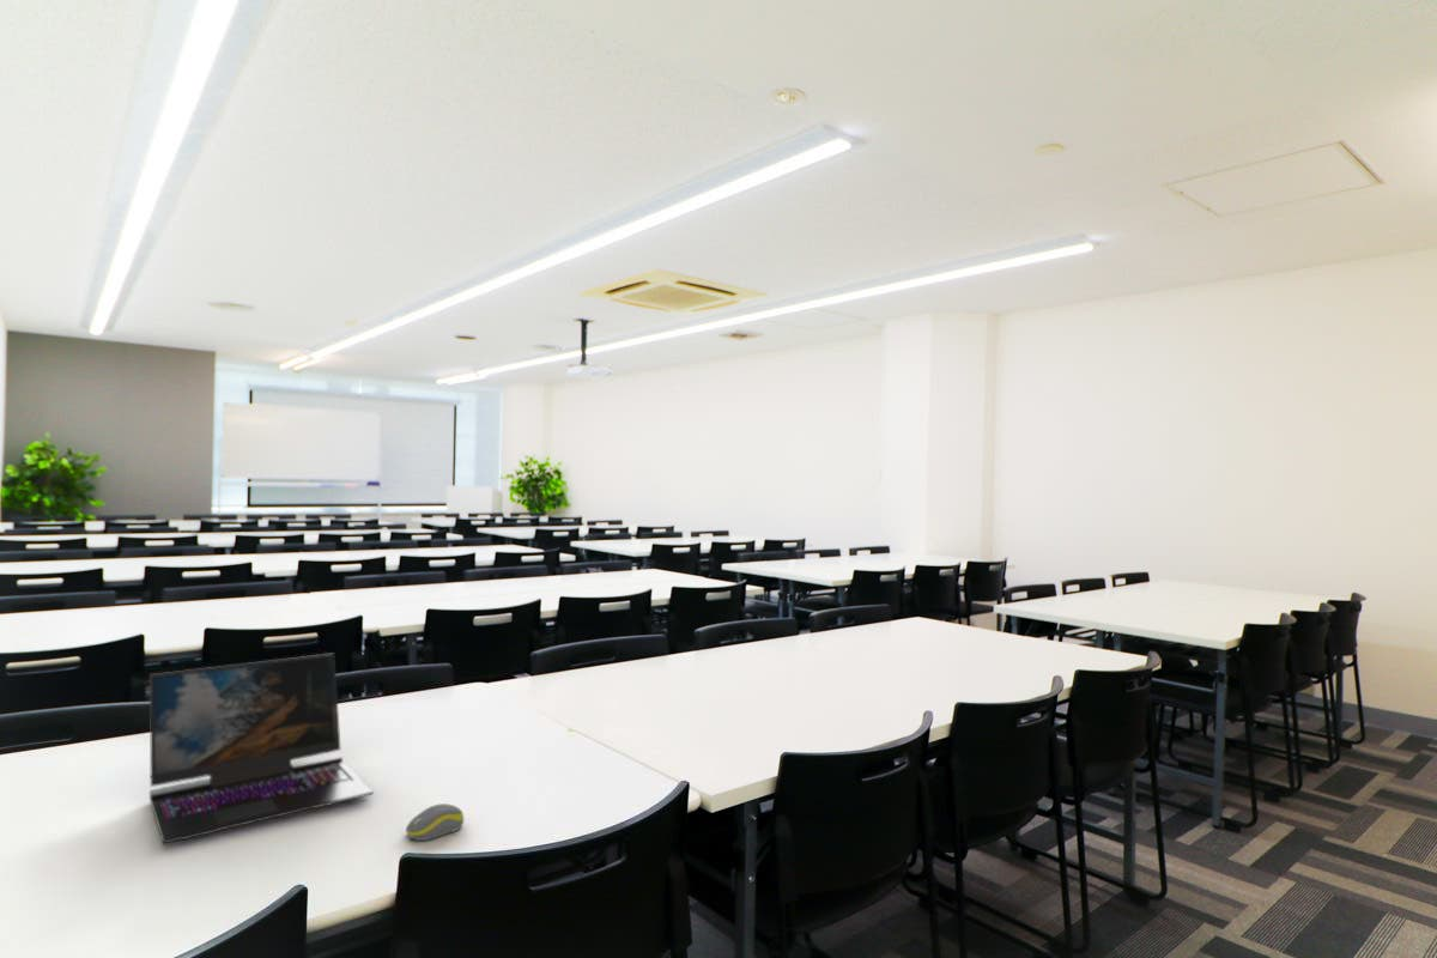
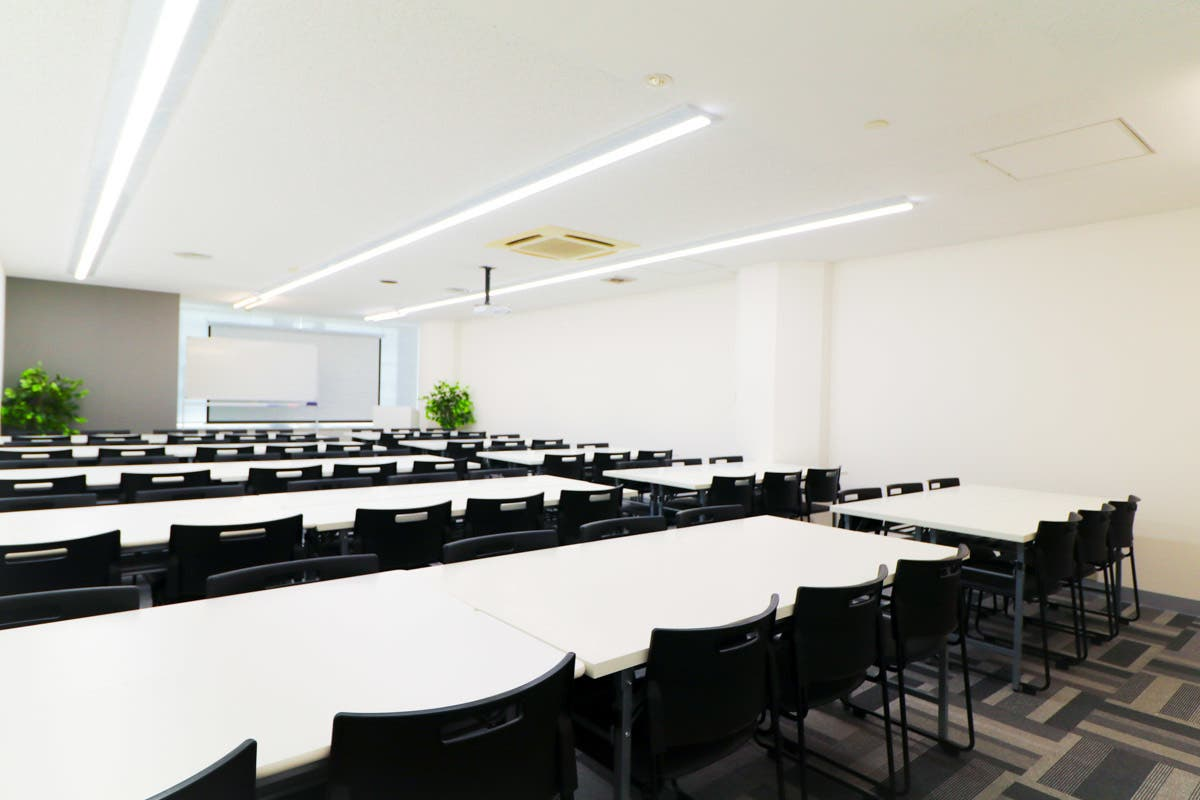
- laptop [148,653,374,844]
- computer mouse [405,802,465,842]
